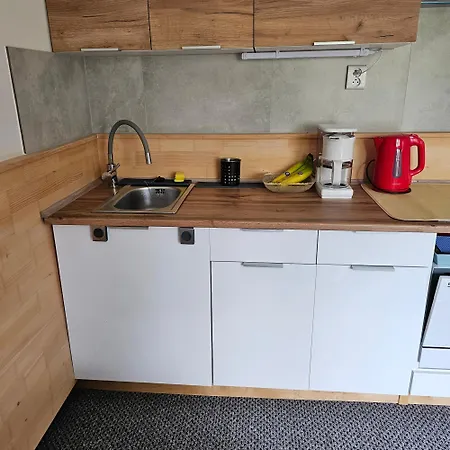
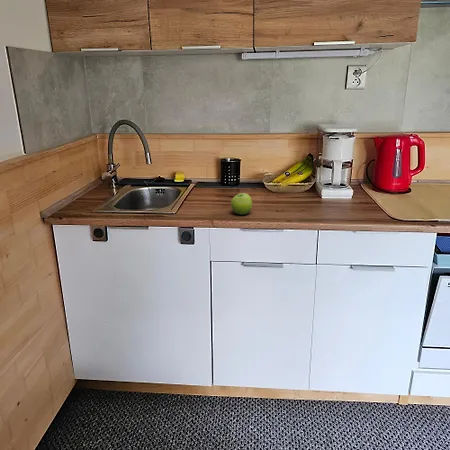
+ fruit [230,192,253,215]
